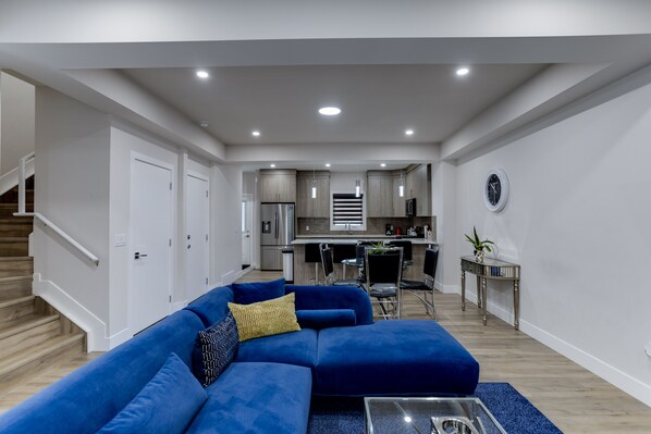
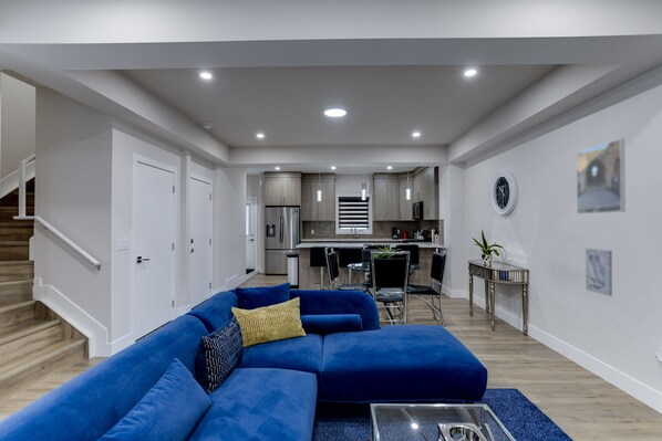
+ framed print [576,138,627,214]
+ wall art [585,248,613,297]
